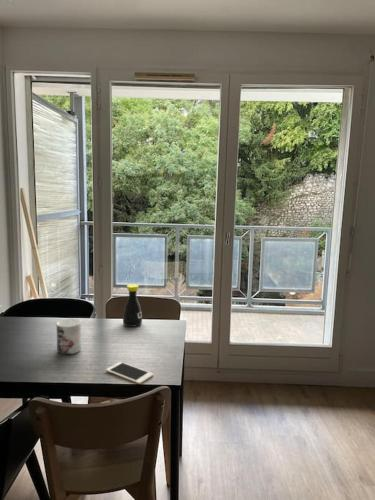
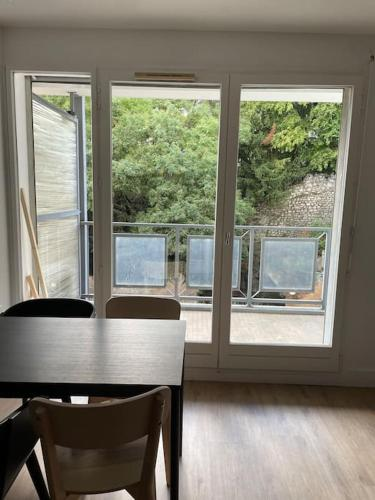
- cell phone [105,361,154,385]
- mug [56,318,82,355]
- bottle [122,283,143,328]
